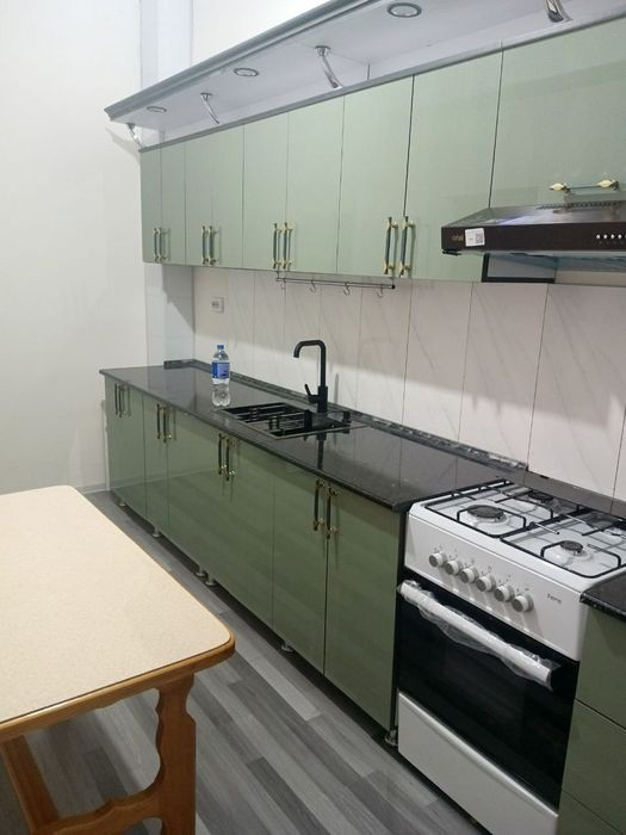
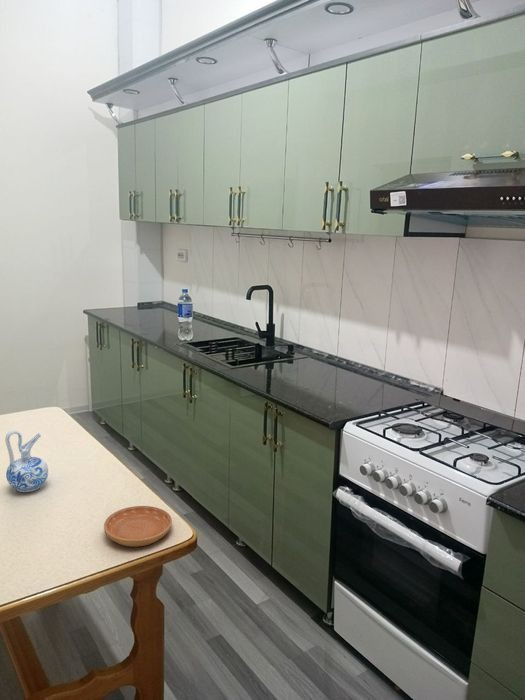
+ ceramic pitcher [4,429,49,493]
+ saucer [103,505,173,548]
